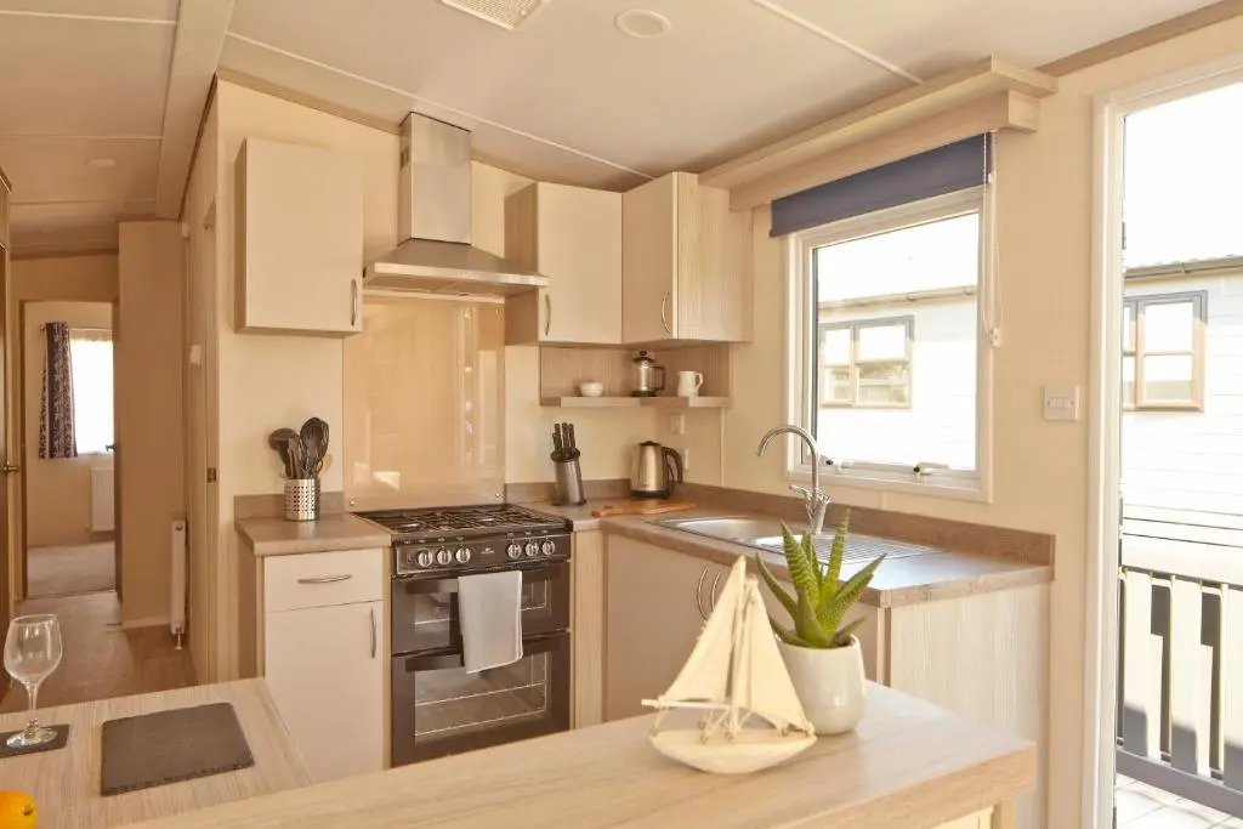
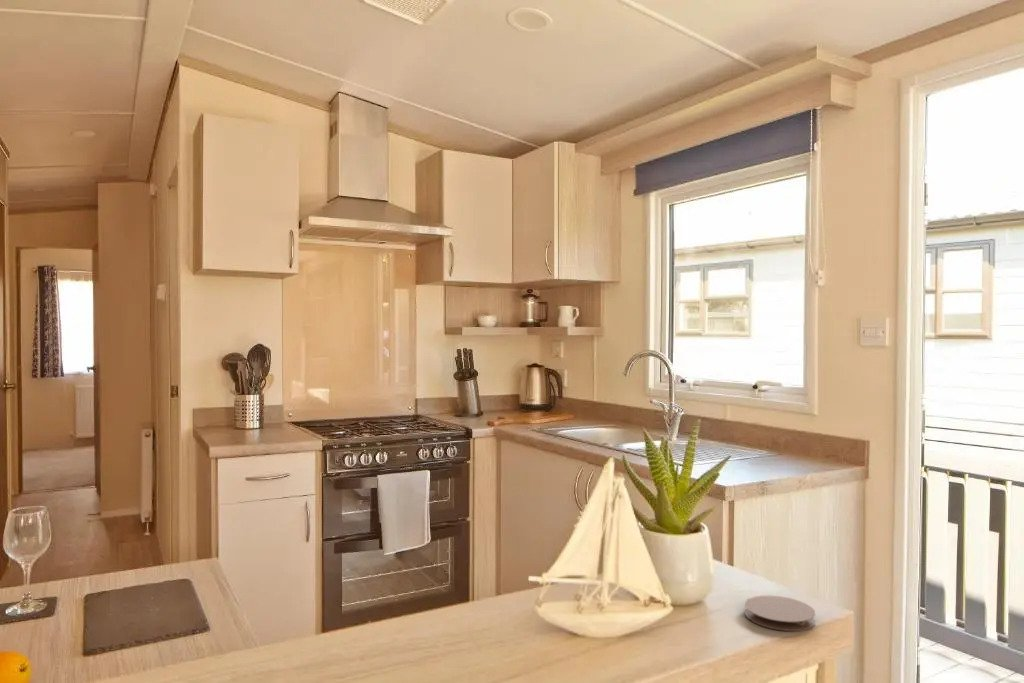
+ coaster [744,595,816,632]
